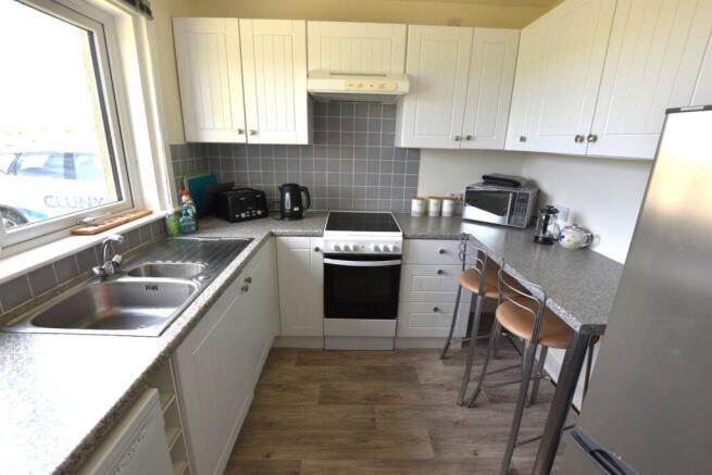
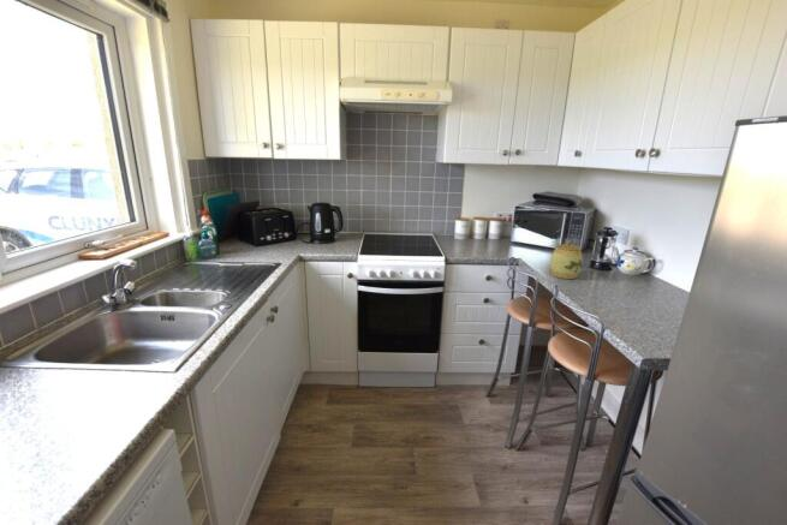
+ jar [549,239,584,280]
